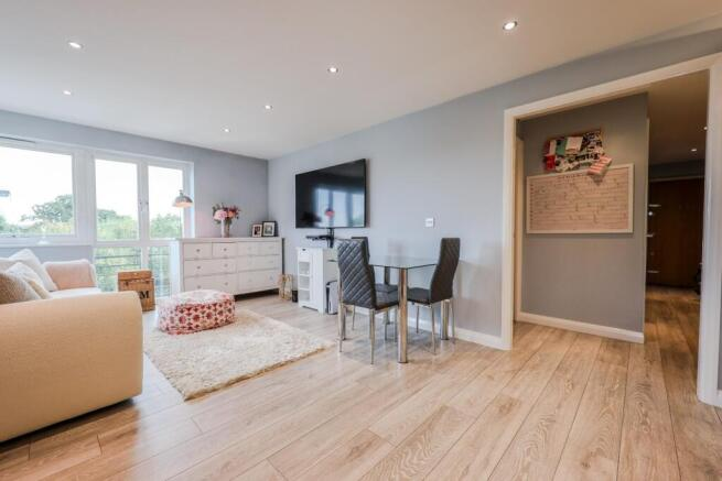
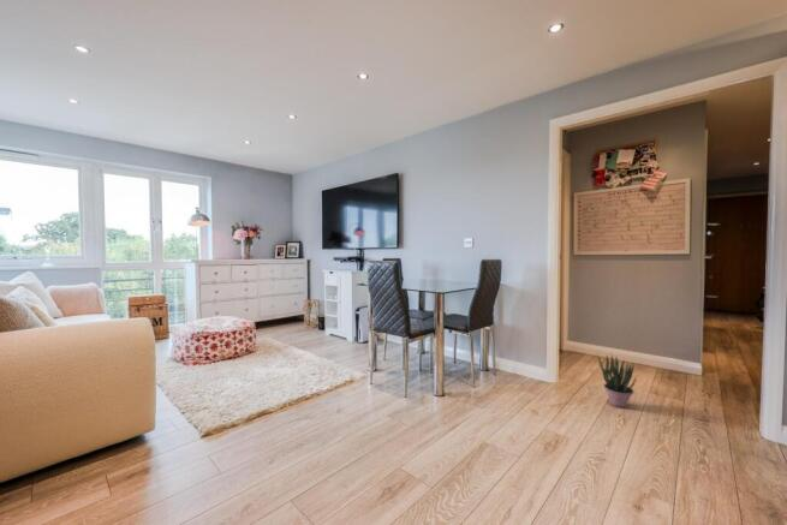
+ potted plant [596,352,638,408]
